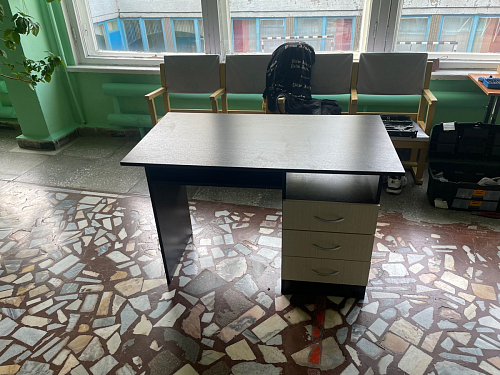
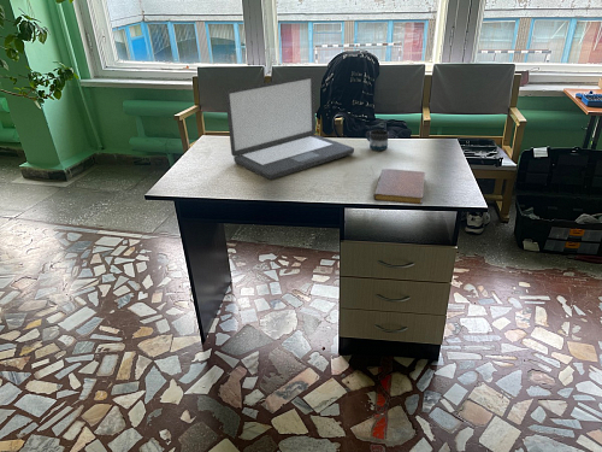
+ notebook [372,168,426,205]
+ mug [365,129,390,152]
+ laptop [224,74,355,181]
